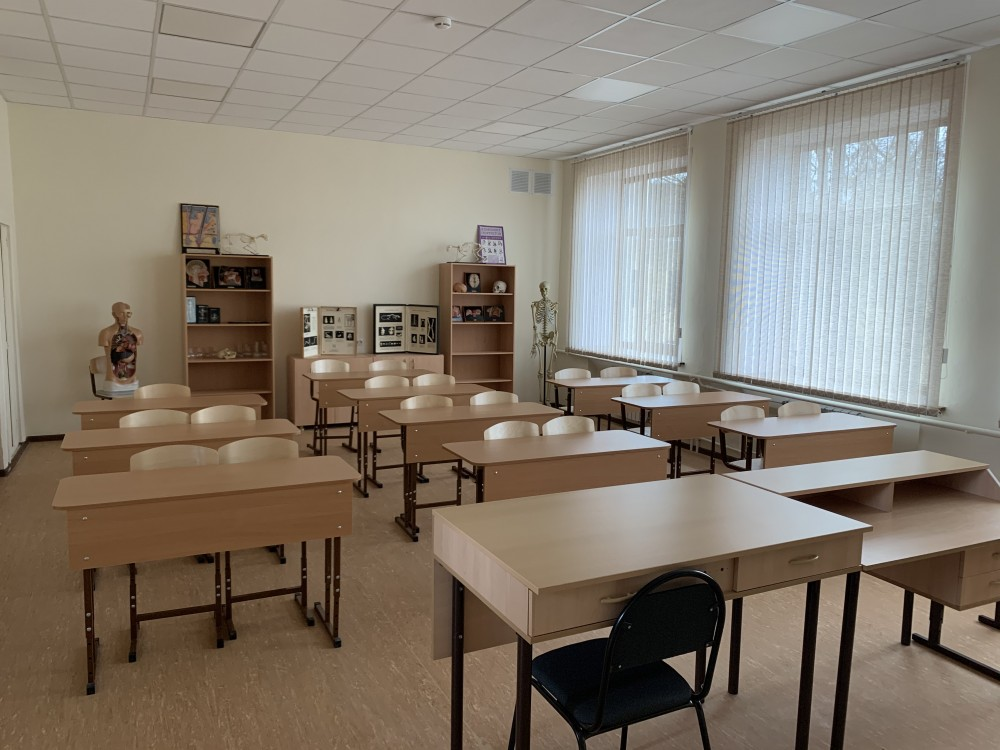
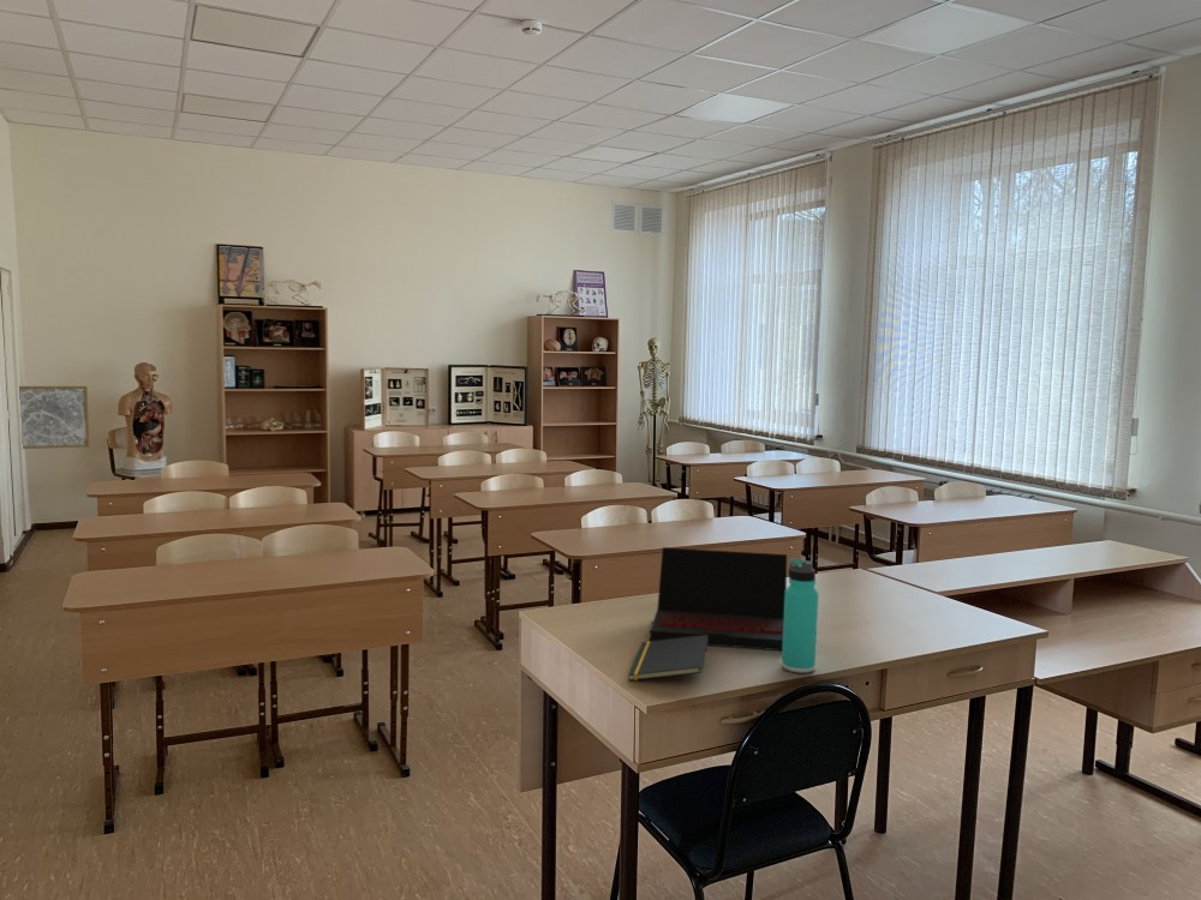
+ thermos bottle [781,557,820,674]
+ laptop [649,546,788,652]
+ wall art [18,385,91,450]
+ notepad [627,635,709,682]
